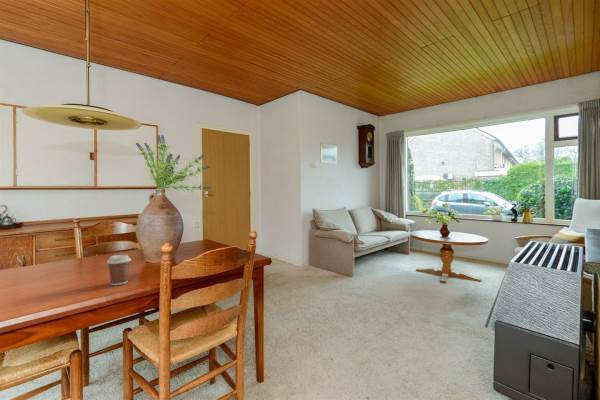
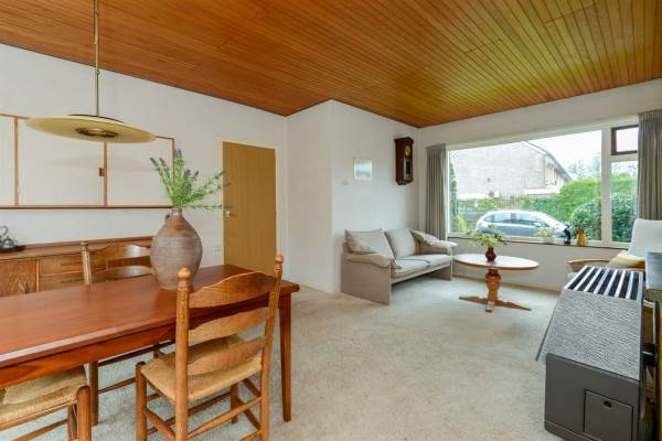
- coffee cup [106,254,132,286]
